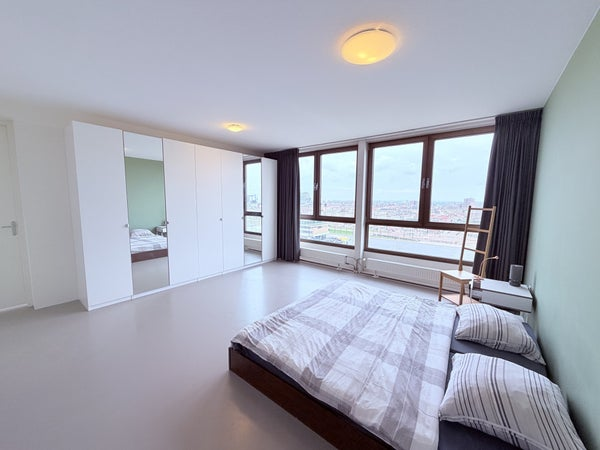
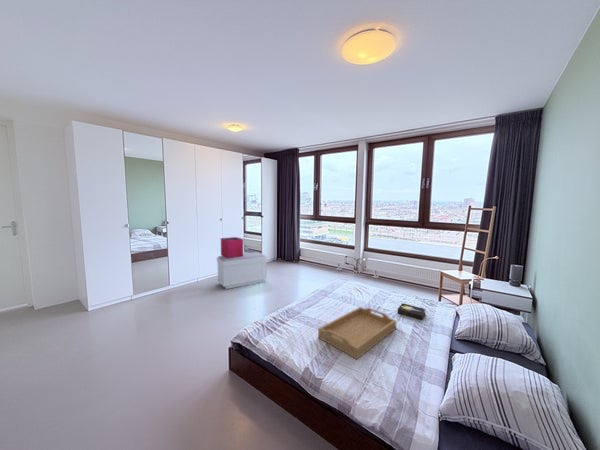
+ serving tray [317,306,397,360]
+ hardback book [397,302,427,321]
+ bench [216,251,268,290]
+ storage bin [220,236,244,258]
